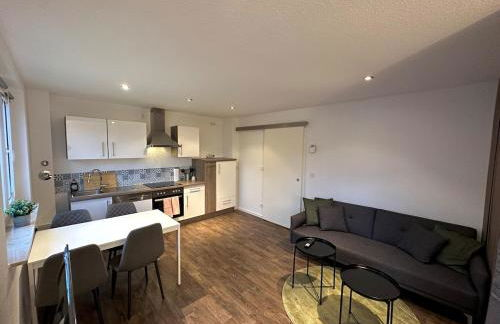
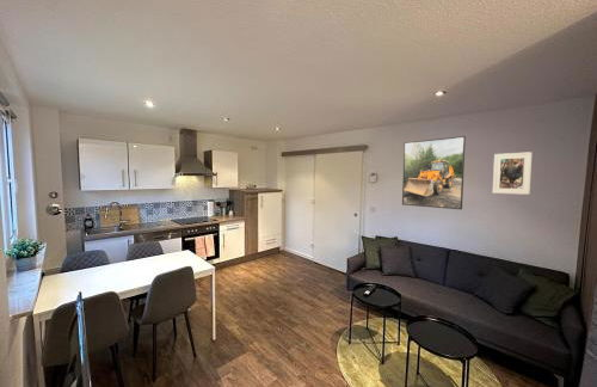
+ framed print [401,135,467,210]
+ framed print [492,150,534,196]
